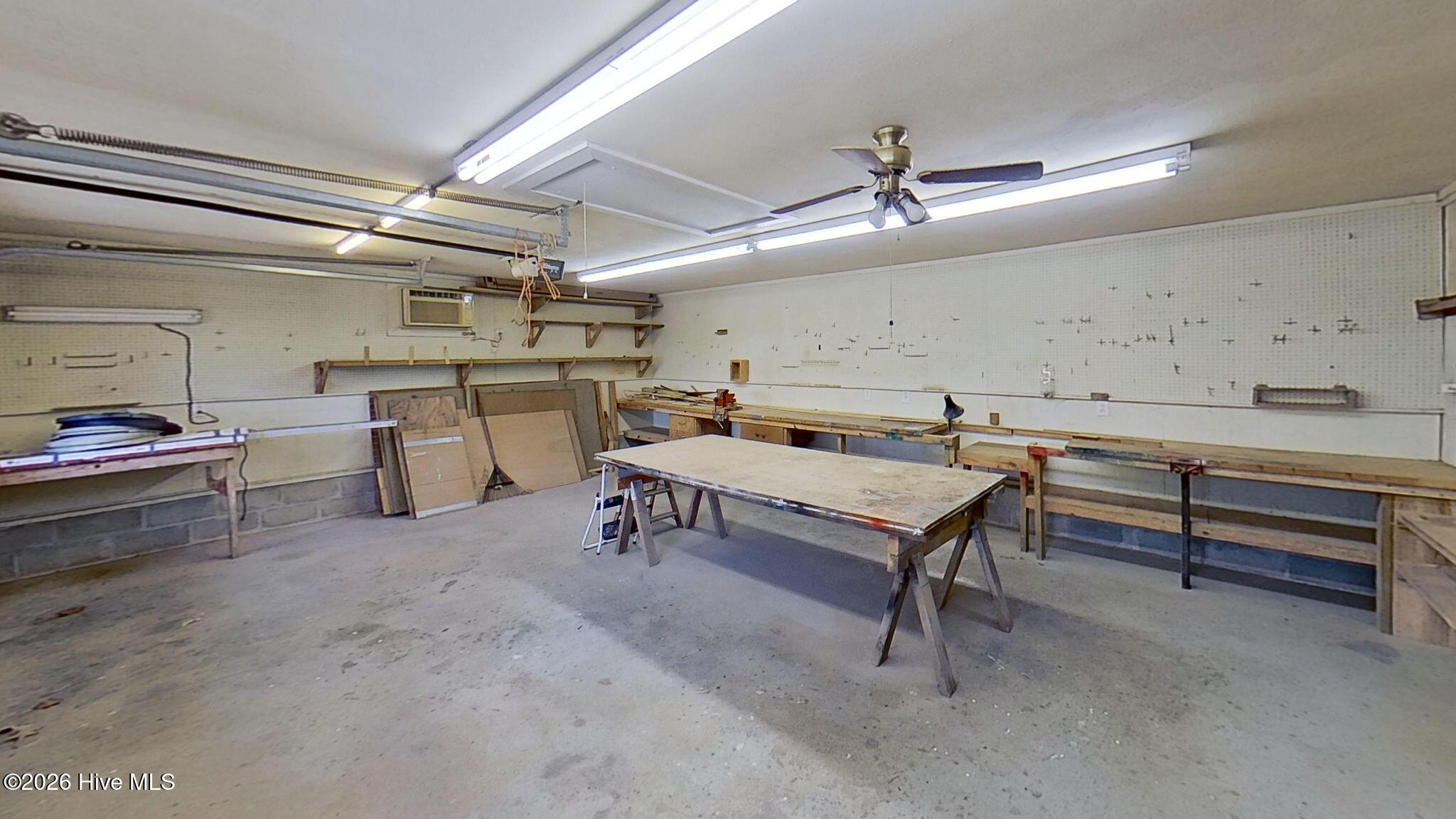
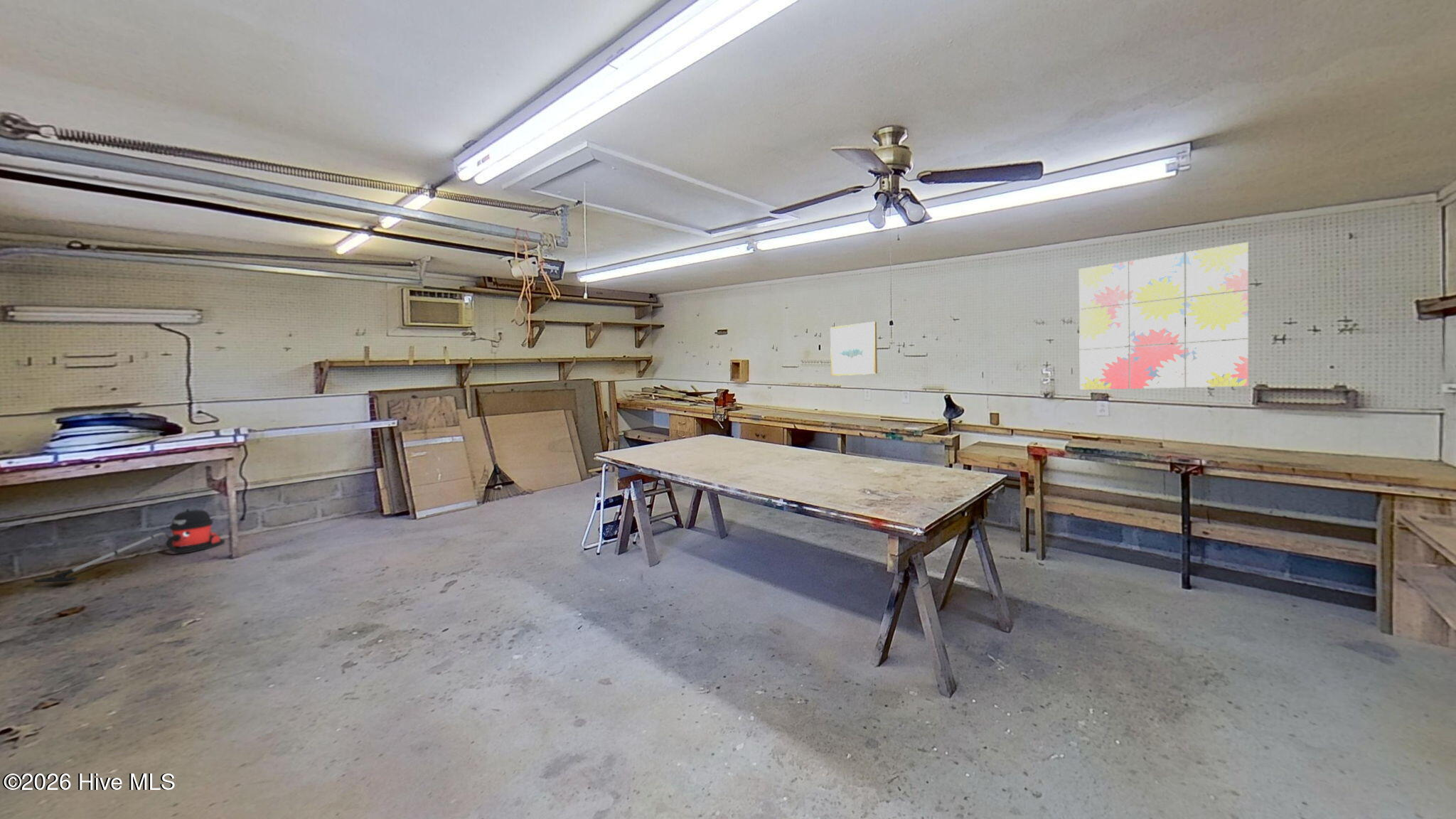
+ vacuum cleaner [33,508,226,584]
+ wall art [830,321,878,377]
+ wall art [1078,242,1248,390]
